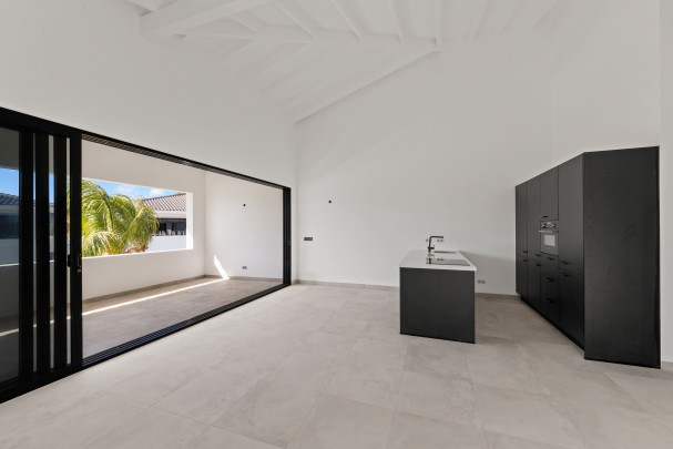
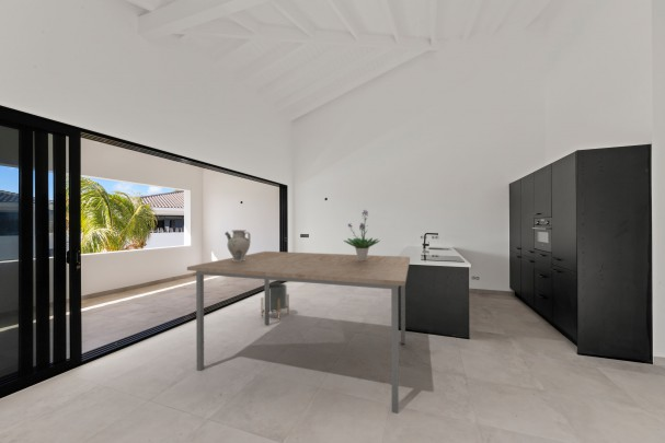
+ potted plant [343,209,380,260]
+ dining table [186,250,411,415]
+ planter [260,282,290,322]
+ ceramic jug [223,229,252,261]
